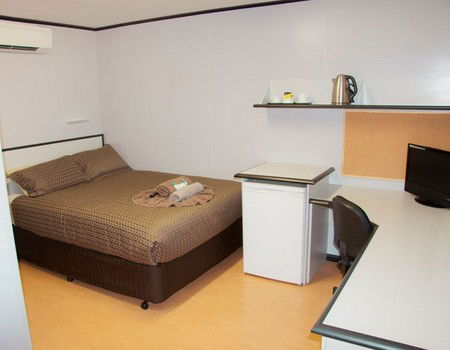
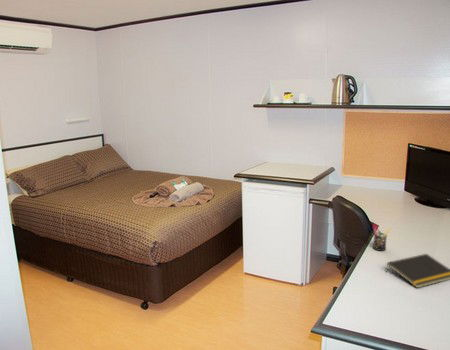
+ pen holder [371,223,391,252]
+ notepad [385,253,450,289]
